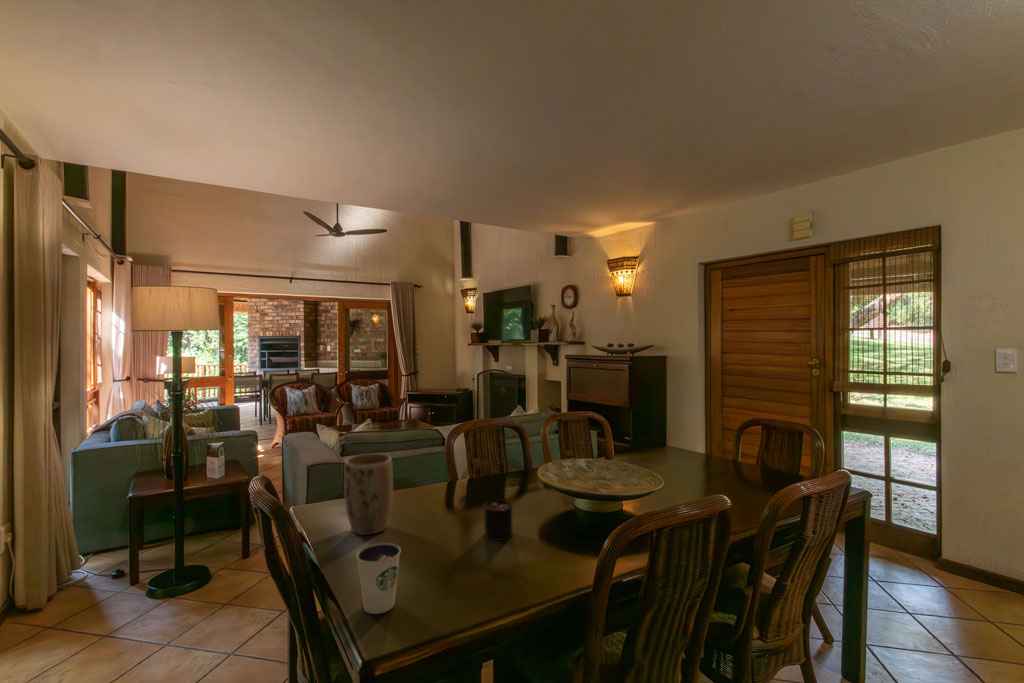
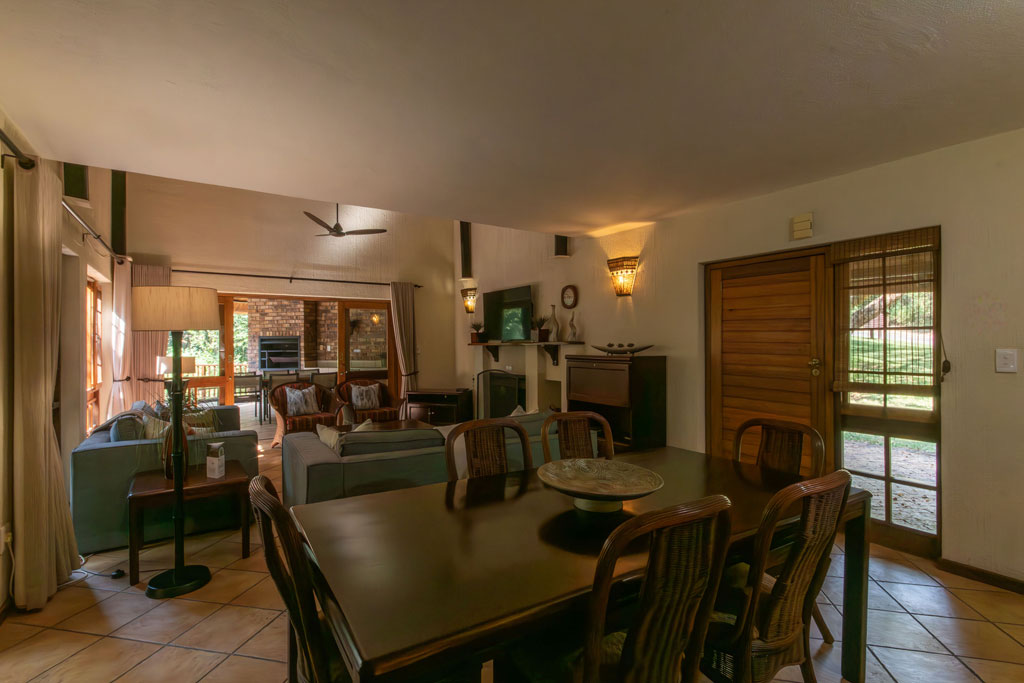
- dixie cup [355,542,402,615]
- plant pot [343,453,394,536]
- candle [482,488,515,542]
